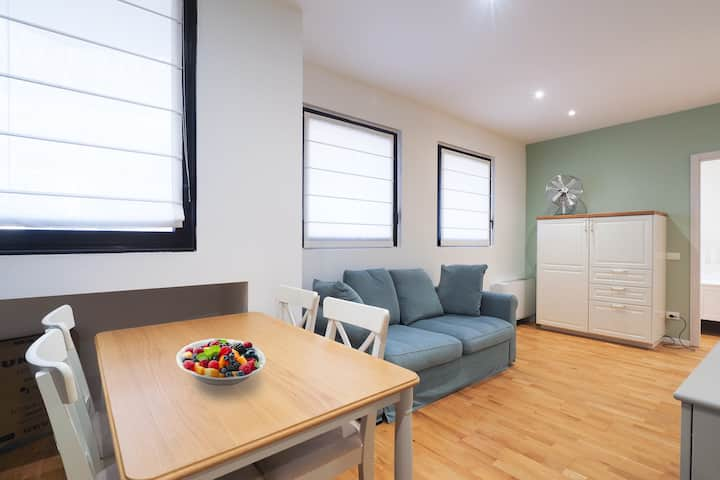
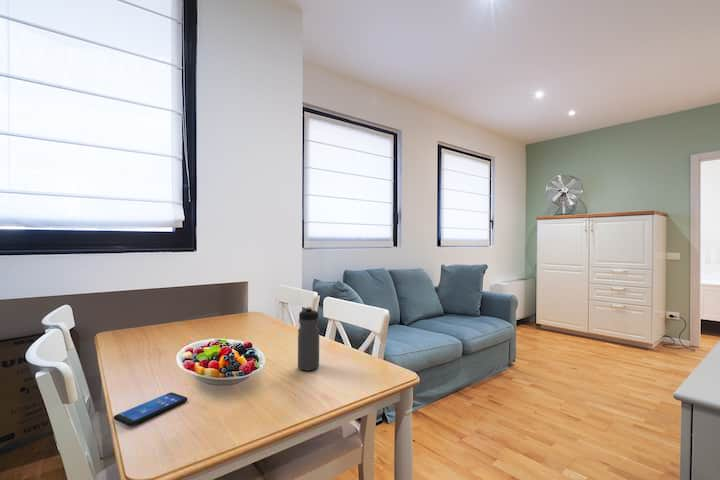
+ water bottle [297,306,320,371]
+ smartphone [113,391,189,427]
